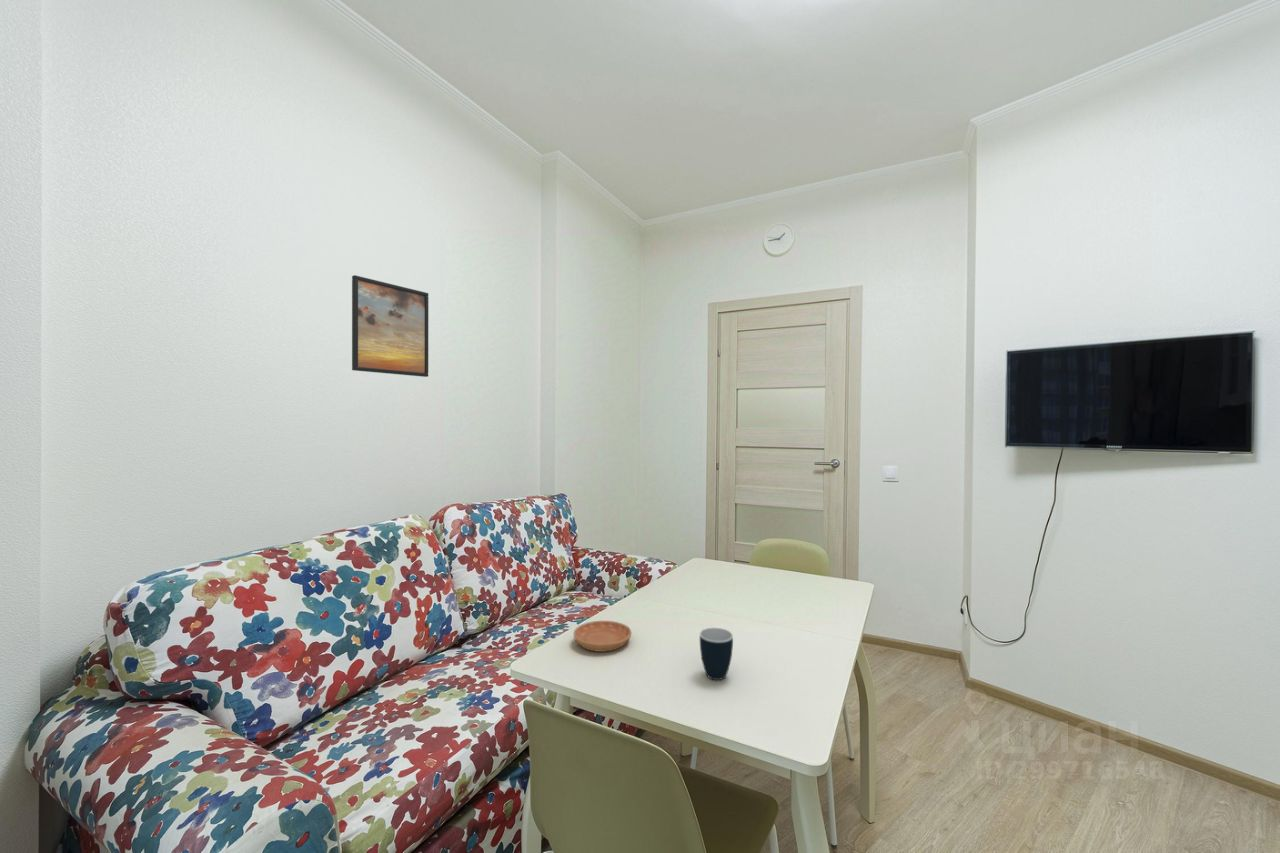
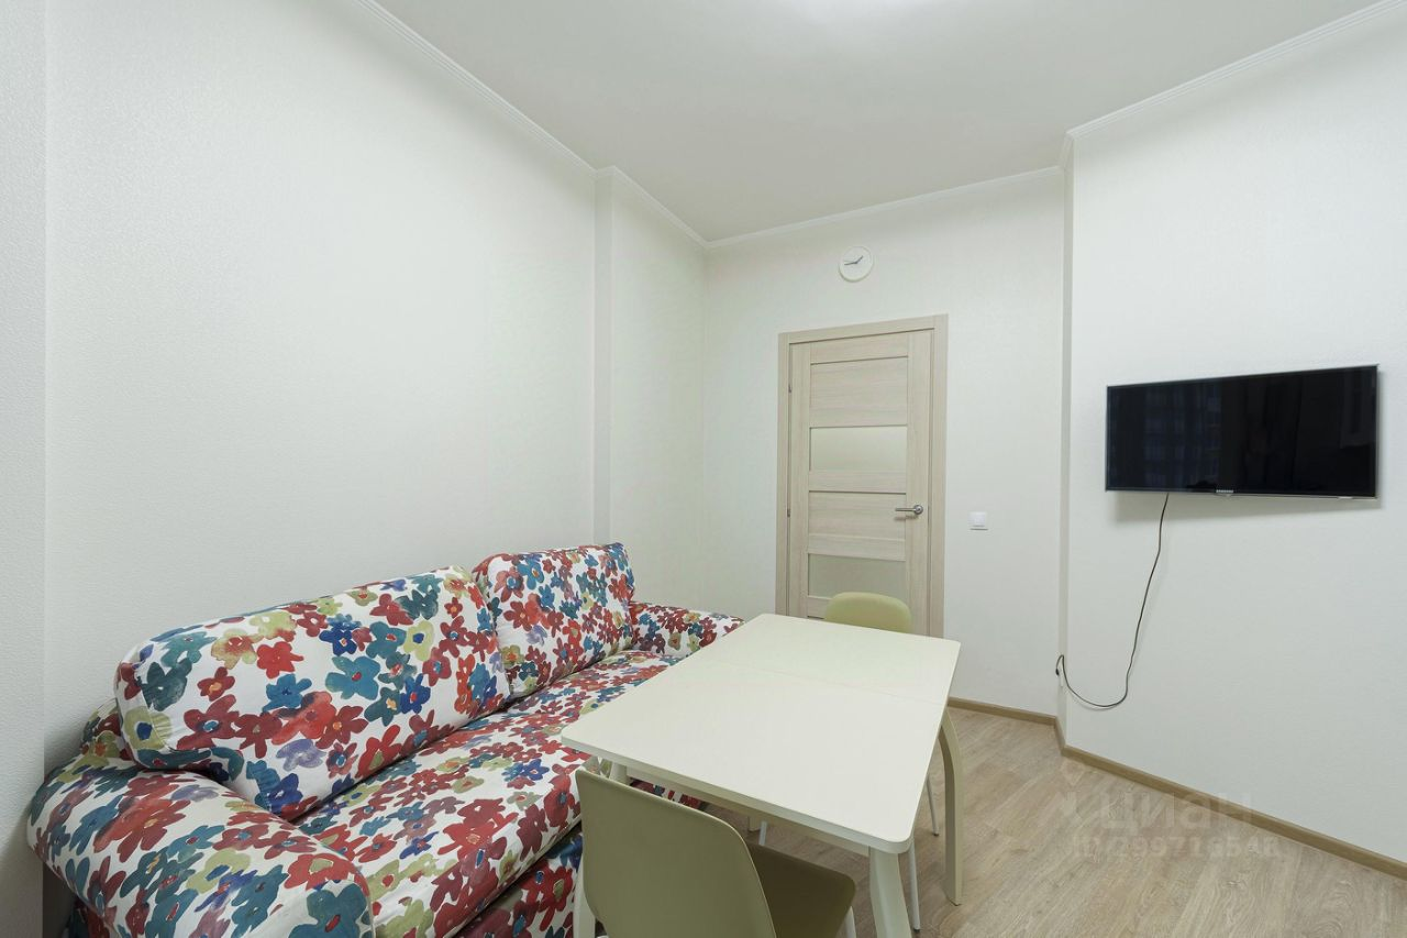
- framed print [351,274,429,378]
- saucer [573,620,632,653]
- mug [699,627,734,681]
